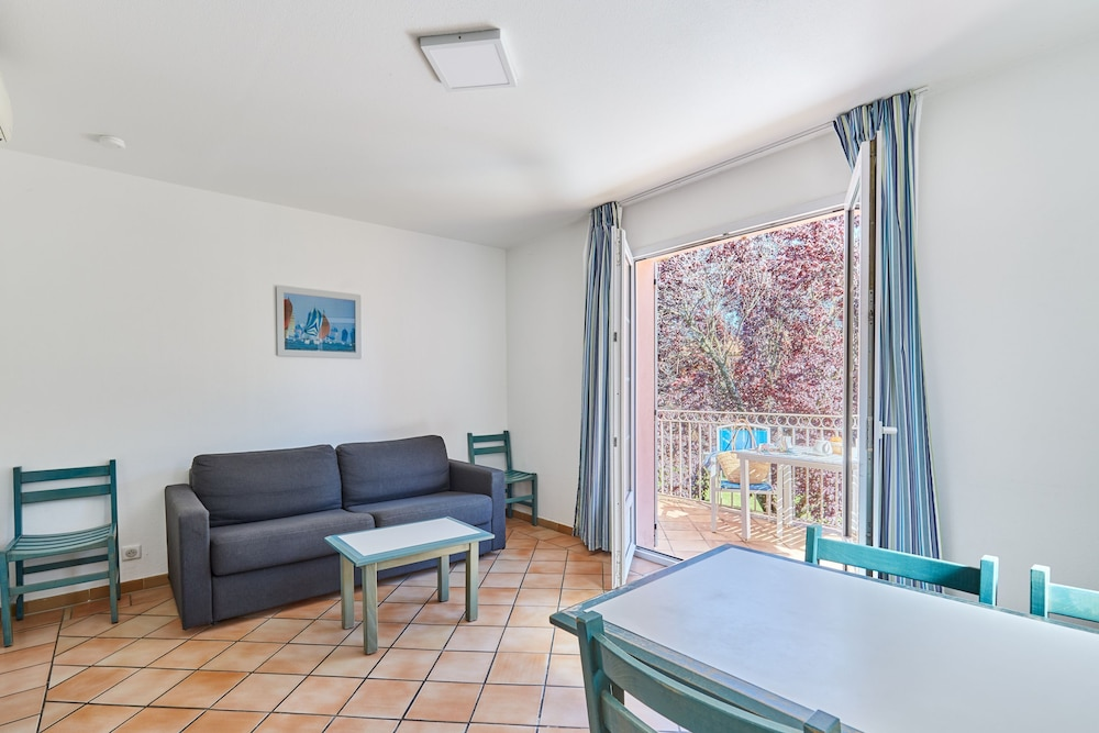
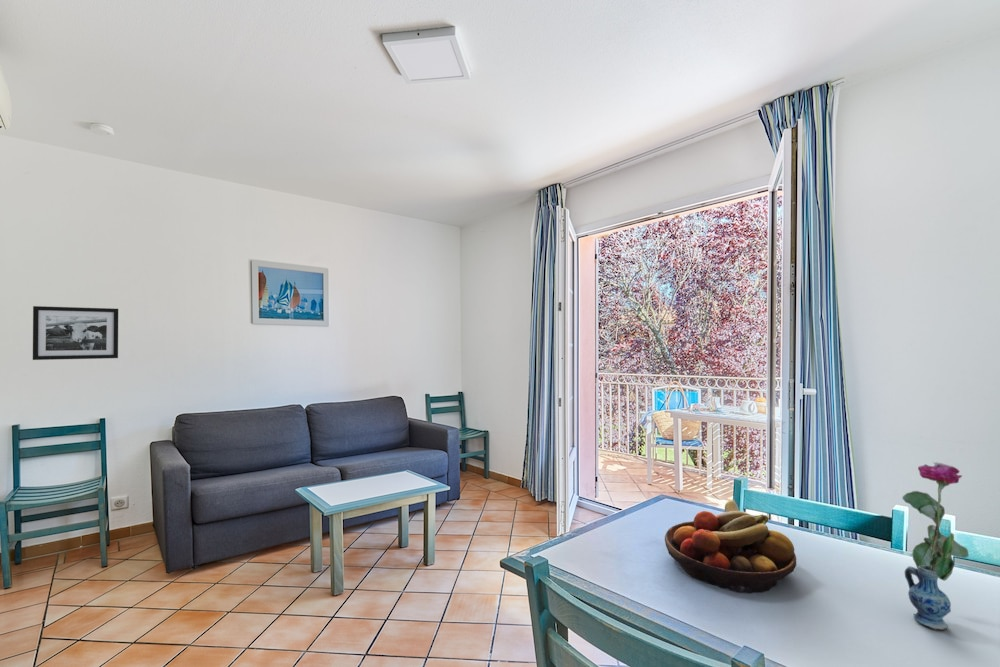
+ vase [901,461,970,631]
+ fruit bowl [664,499,797,594]
+ picture frame [32,305,119,361]
